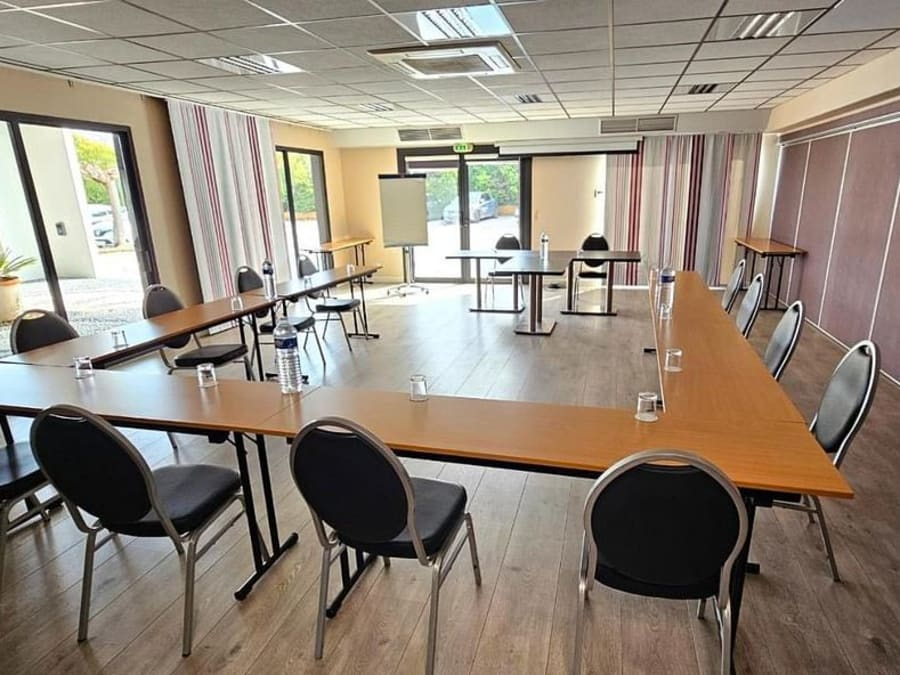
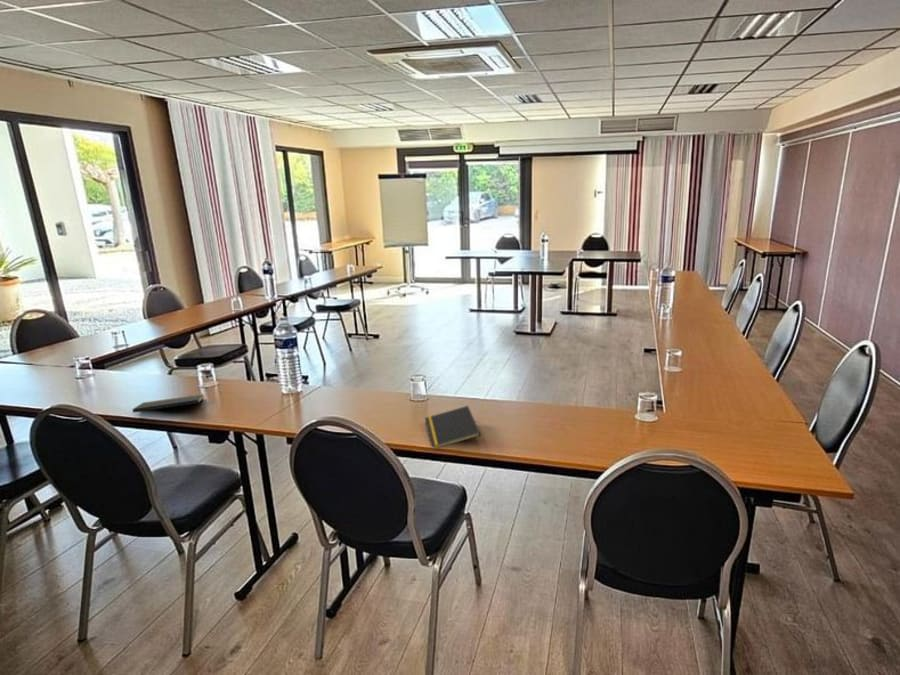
+ notepad [132,393,205,414]
+ notepad [424,405,482,450]
